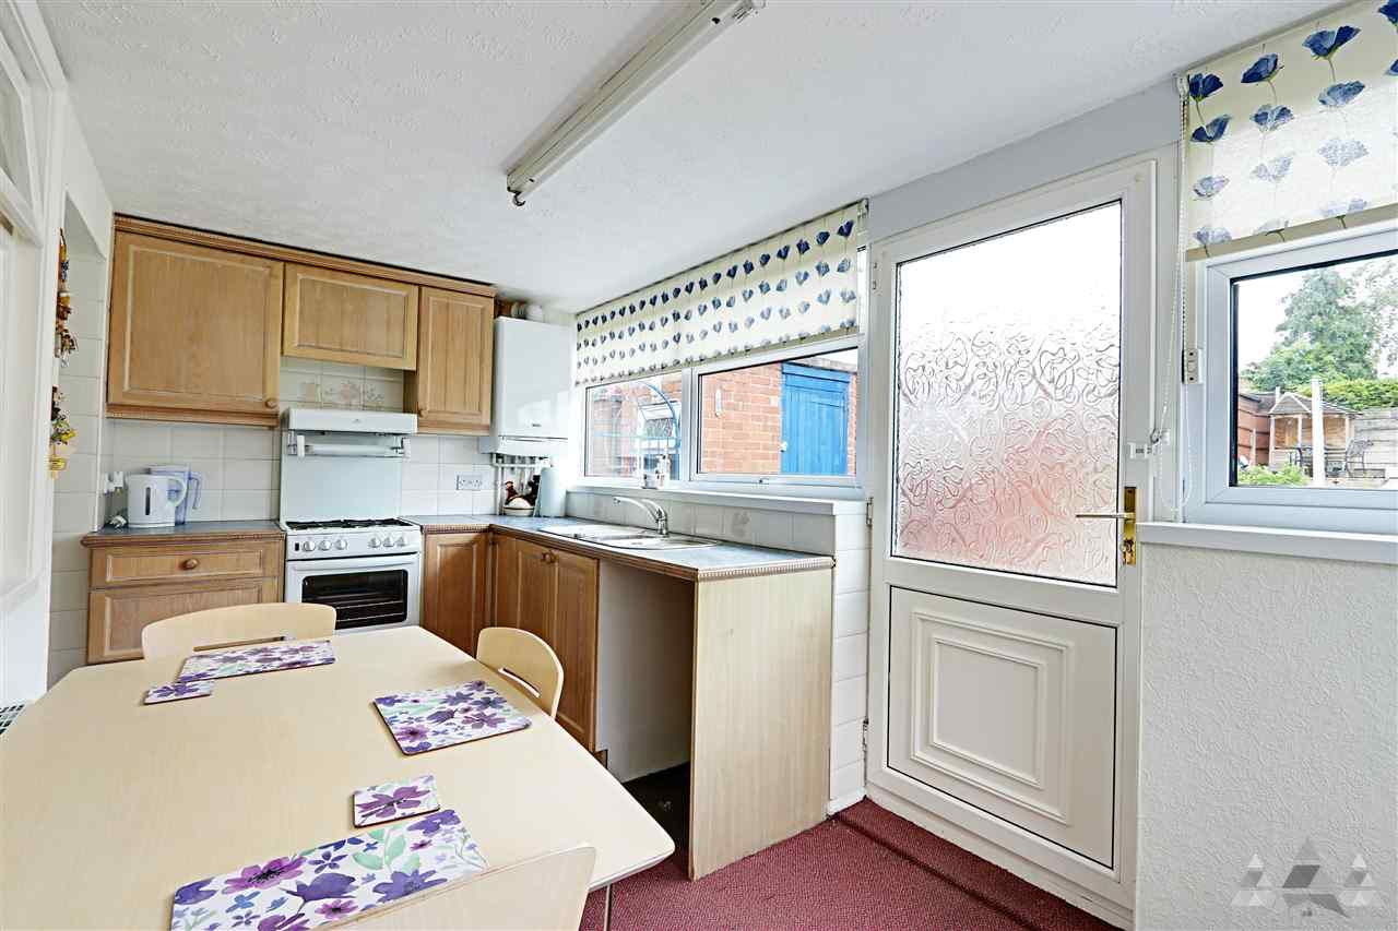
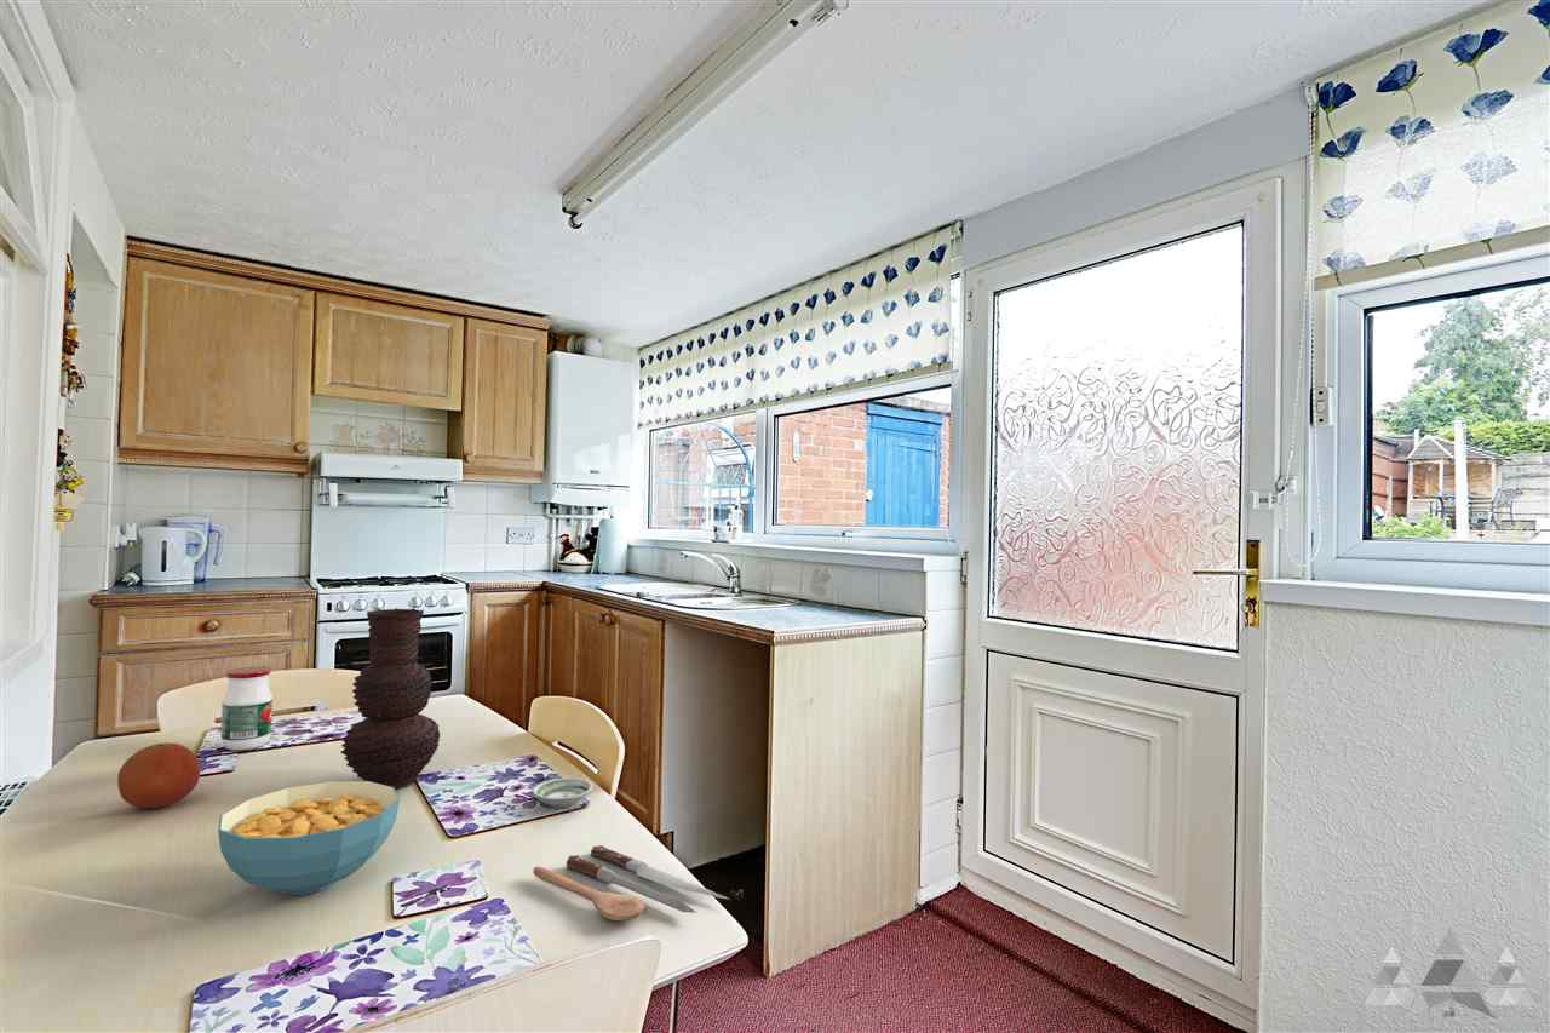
+ vase [340,607,441,790]
+ saucer [532,776,593,809]
+ spoon [533,844,729,922]
+ fruit [116,741,201,809]
+ cereal bowl [217,780,401,896]
+ jar [220,666,274,752]
